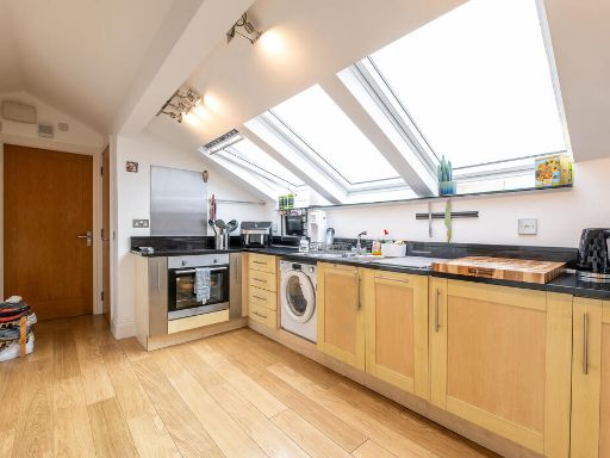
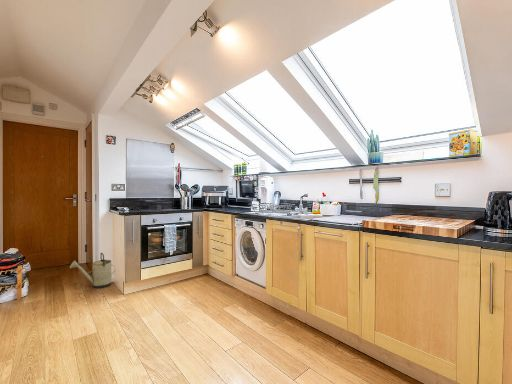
+ watering can [69,252,116,289]
